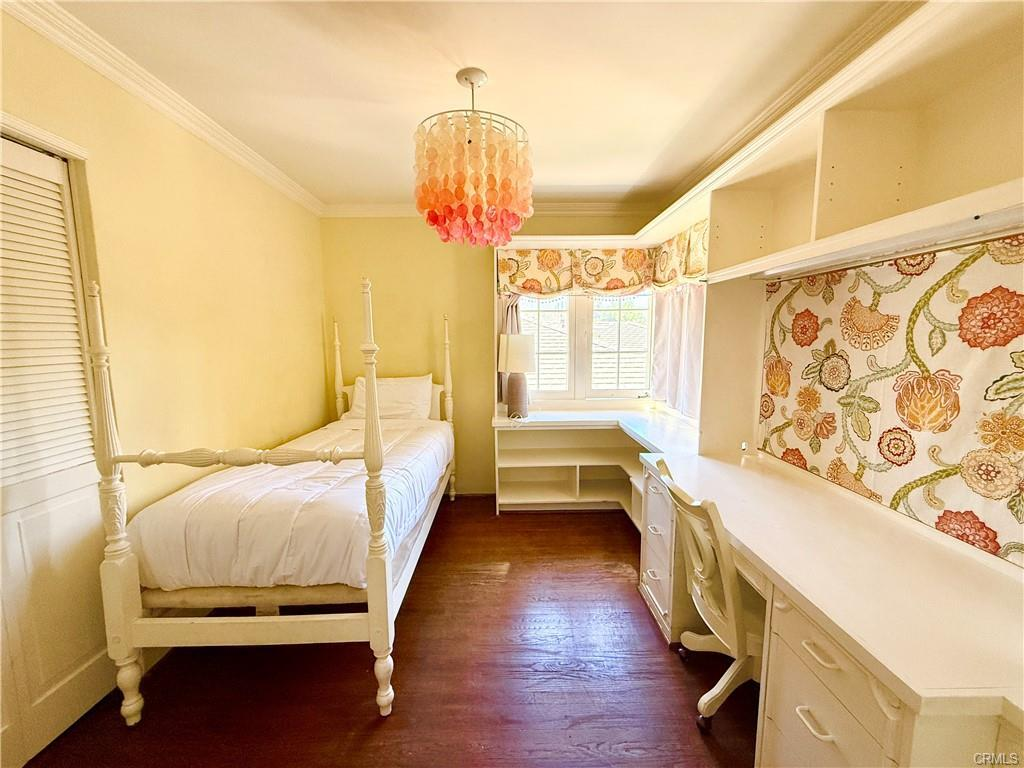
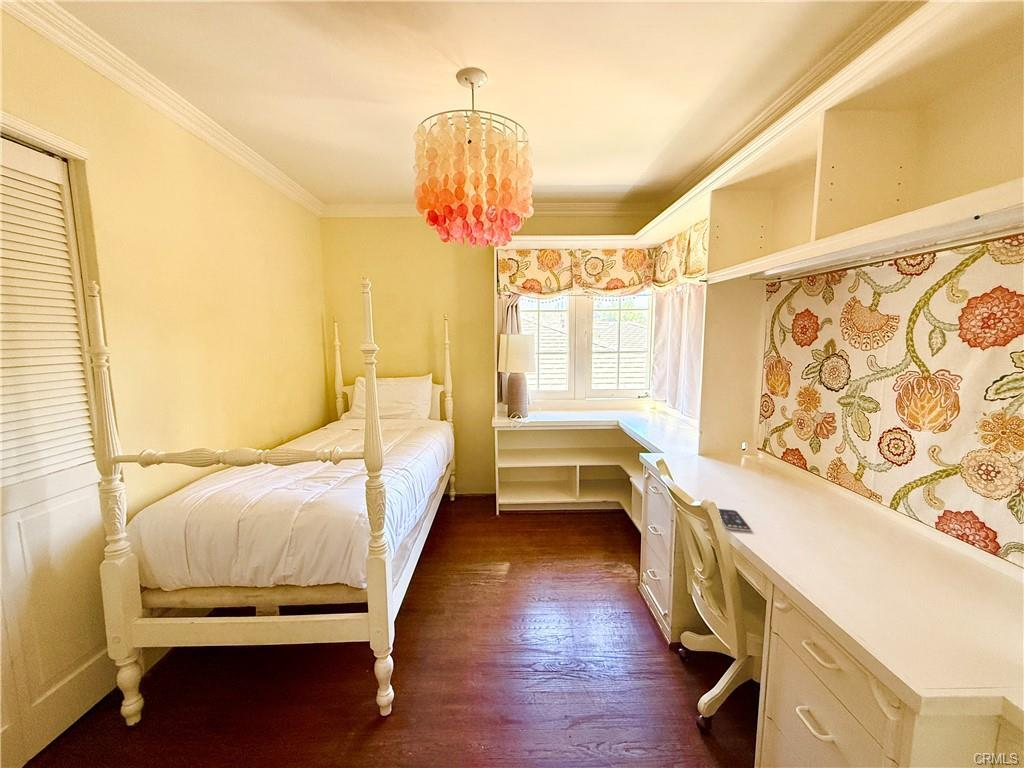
+ smartphone [717,508,752,532]
